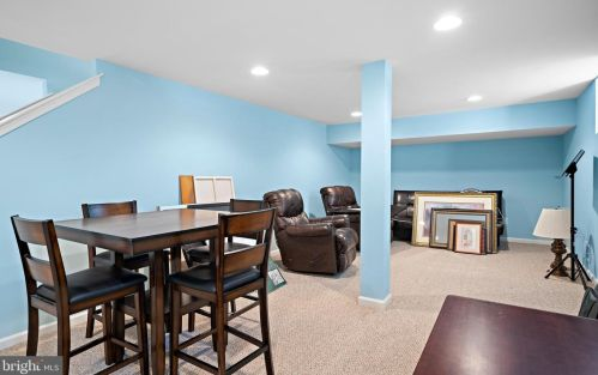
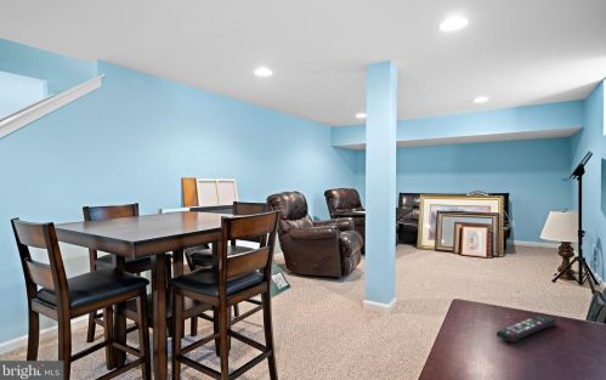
+ remote control [495,313,557,344]
